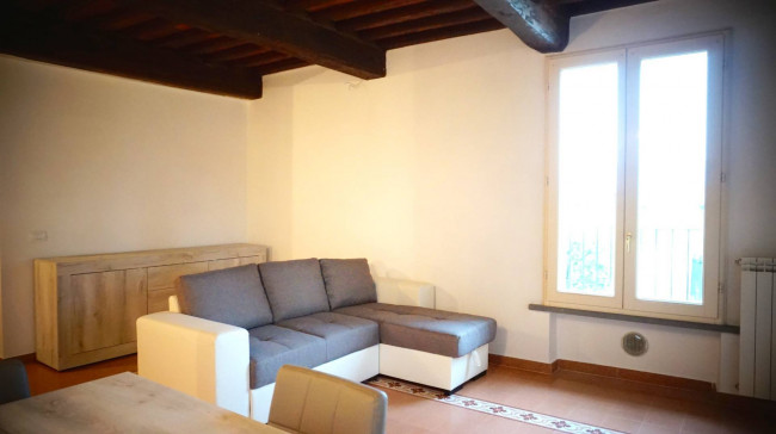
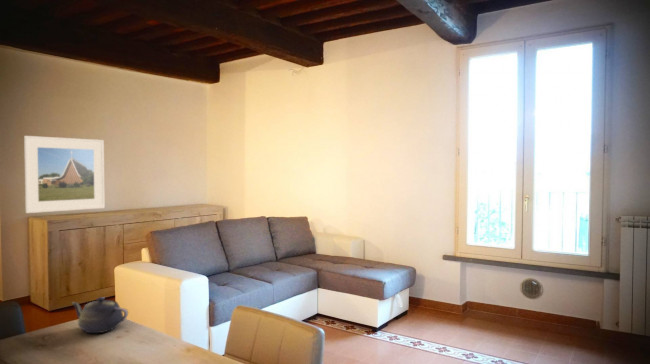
+ teapot [71,296,129,334]
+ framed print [23,135,106,214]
